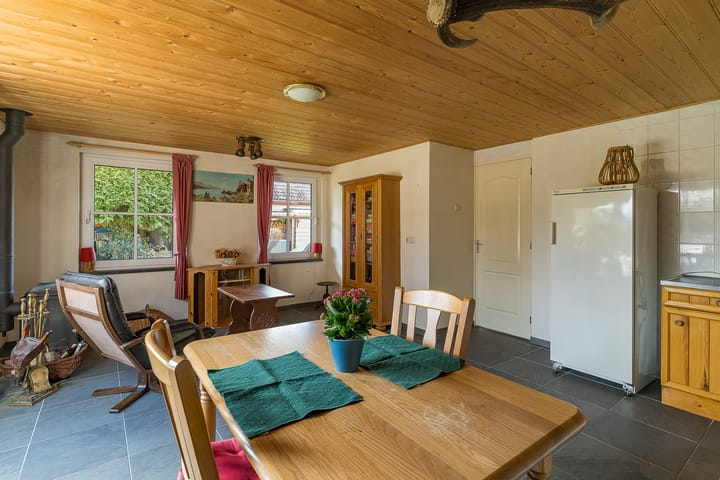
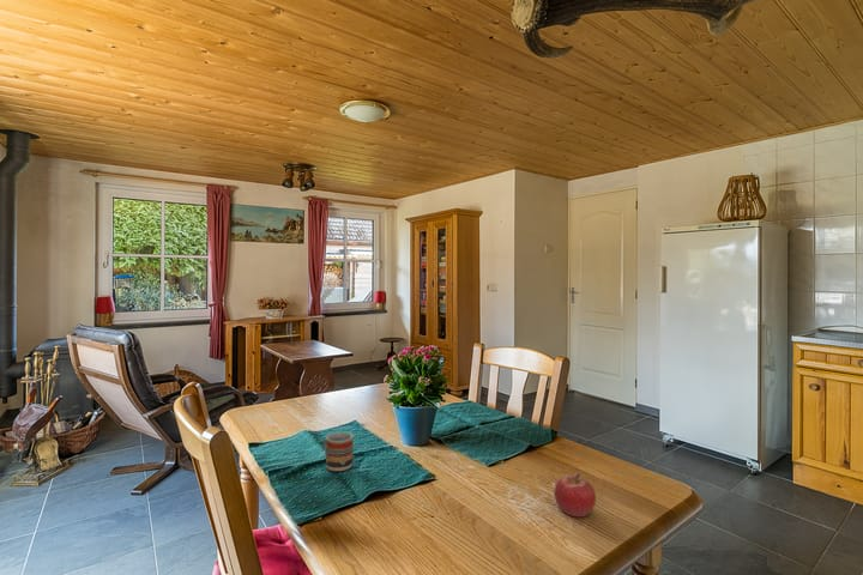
+ fruit [554,472,597,518]
+ cup [322,431,355,472]
